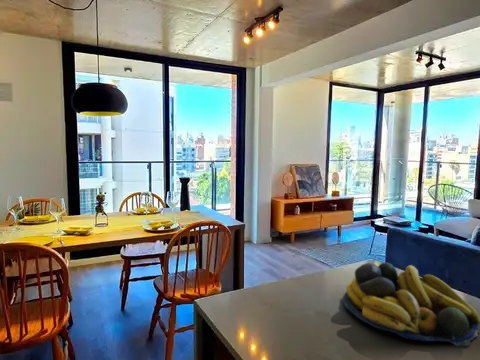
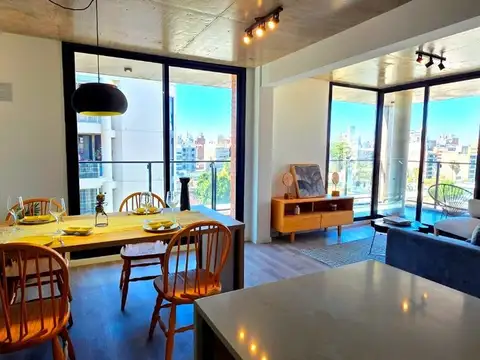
- fruit bowl [342,261,480,347]
